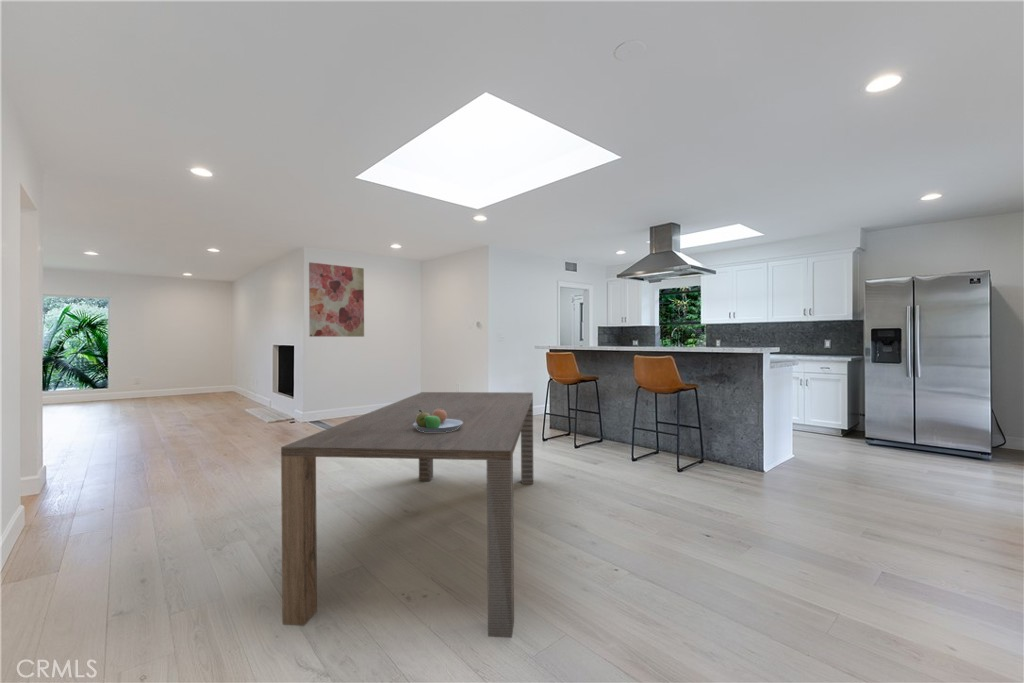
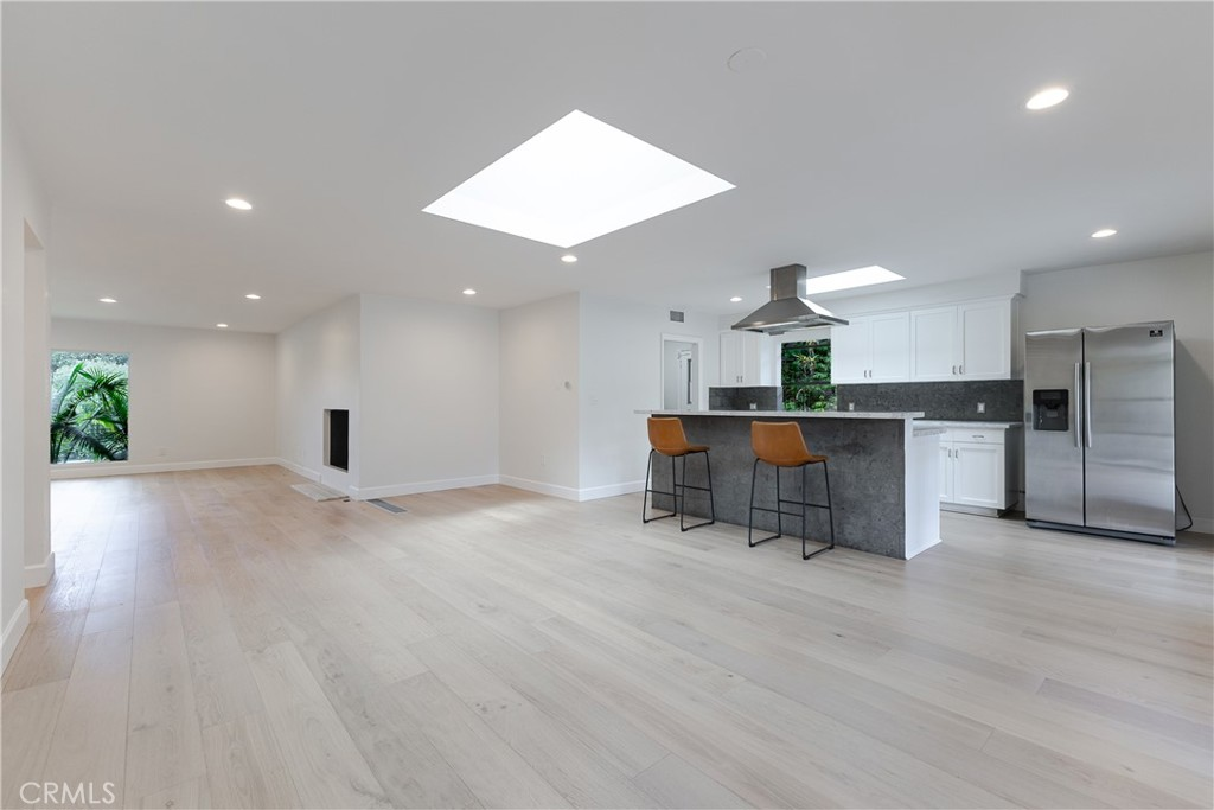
- dining table [280,391,535,639]
- fruit bowl [413,409,463,432]
- wall art [308,261,365,338]
